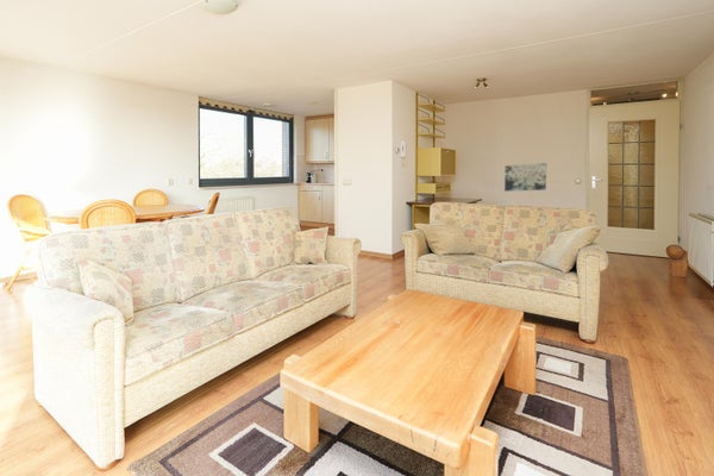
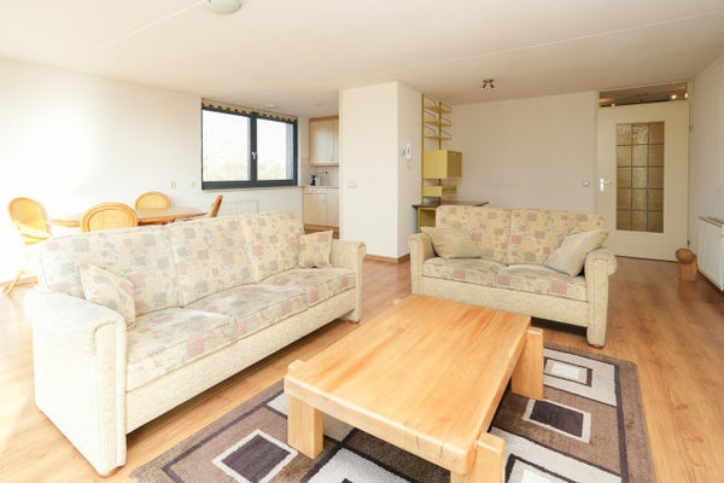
- wall art [503,162,547,193]
